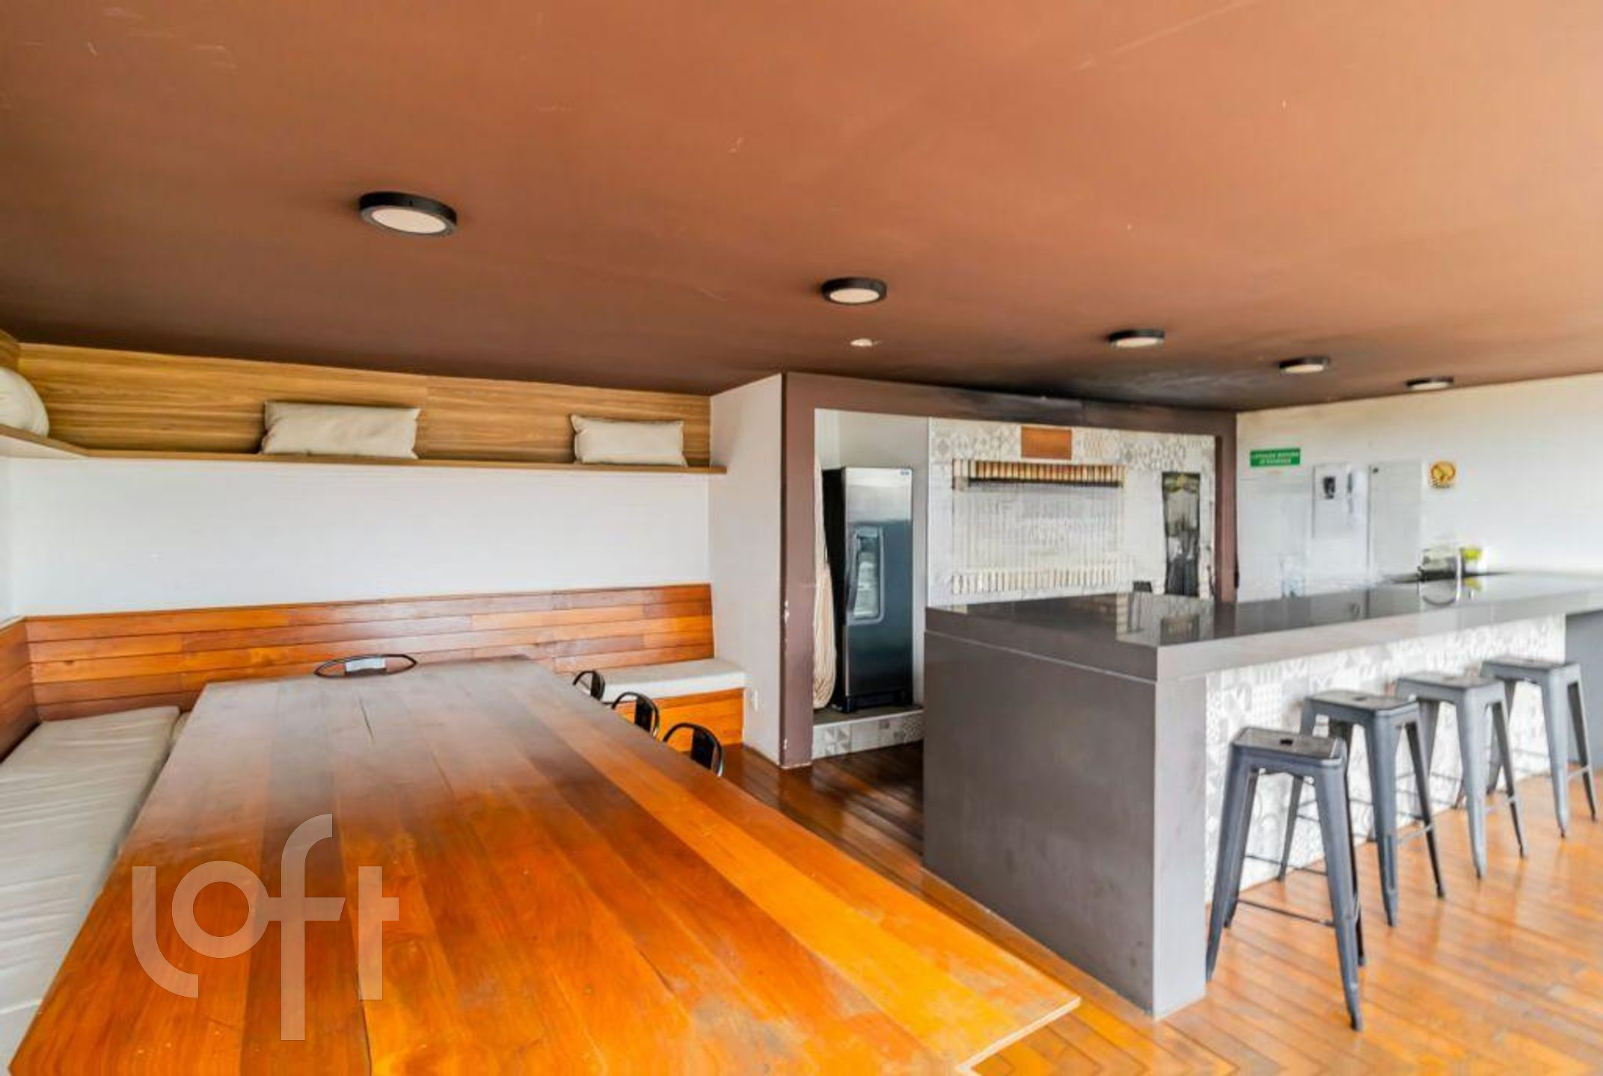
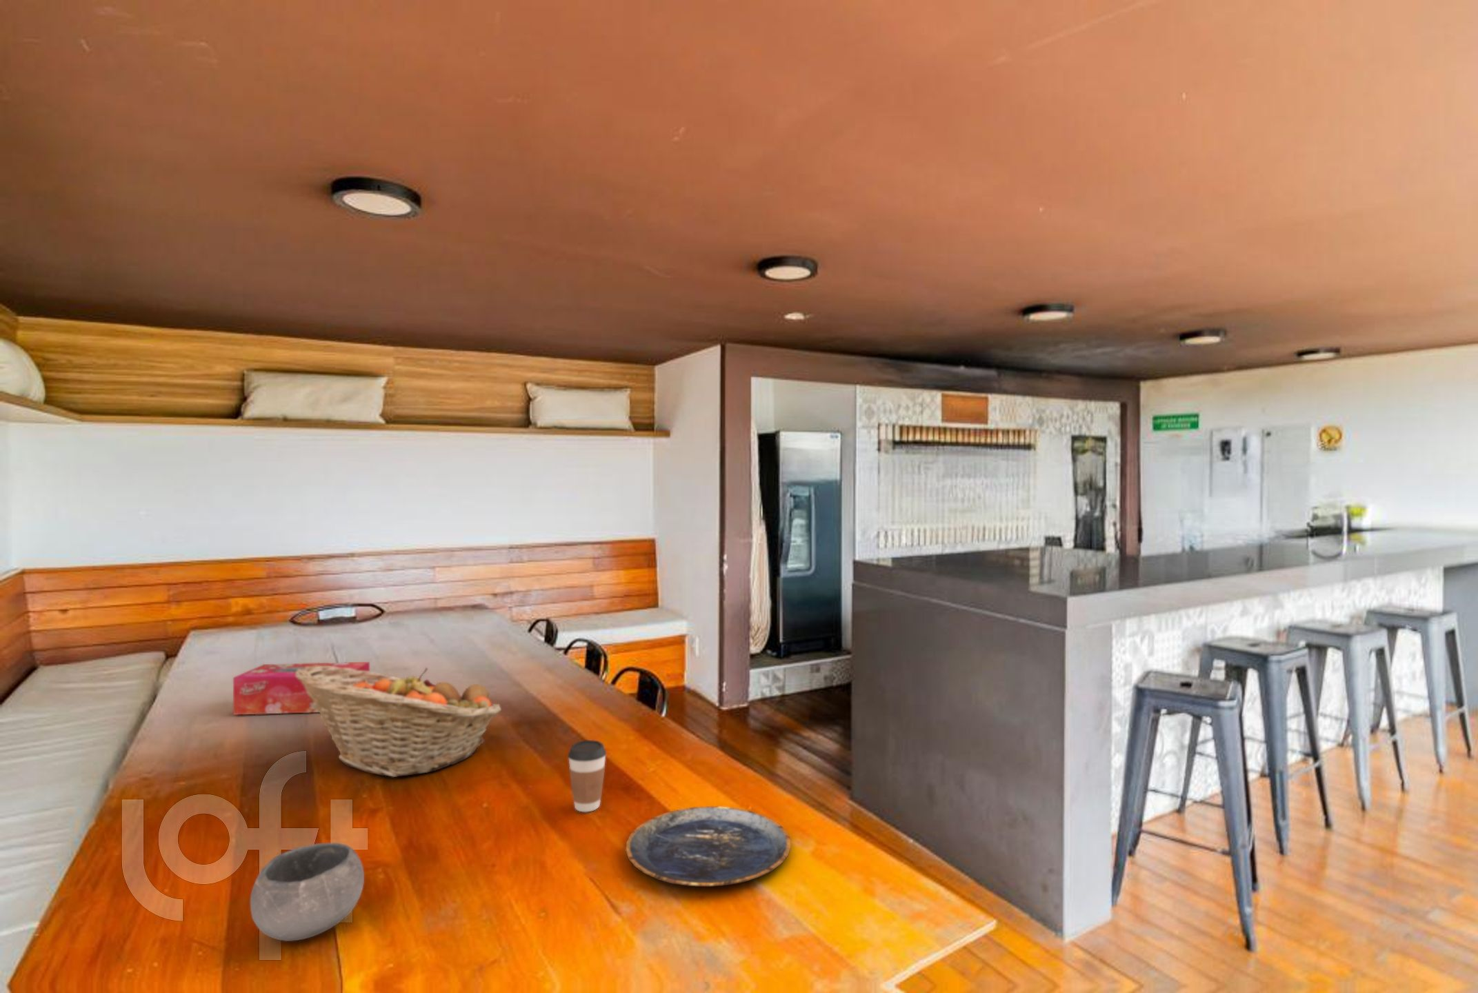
+ tissue box [233,662,370,716]
+ fruit basket [295,666,502,778]
+ bowl [249,842,365,942]
+ coffee cup [567,739,607,813]
+ plate [626,806,791,888]
